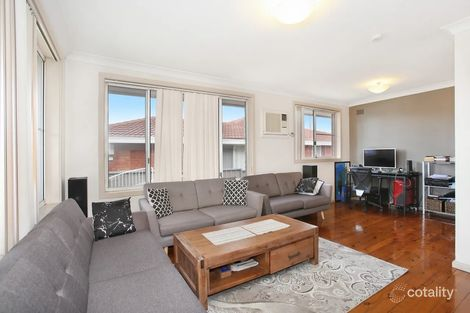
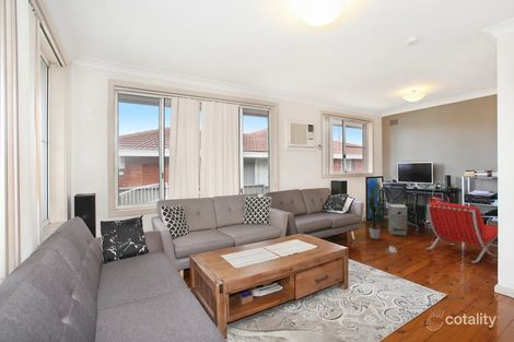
+ lounge chair [424,201,499,264]
+ indoor plant [362,203,389,239]
+ air purifier [387,203,408,236]
